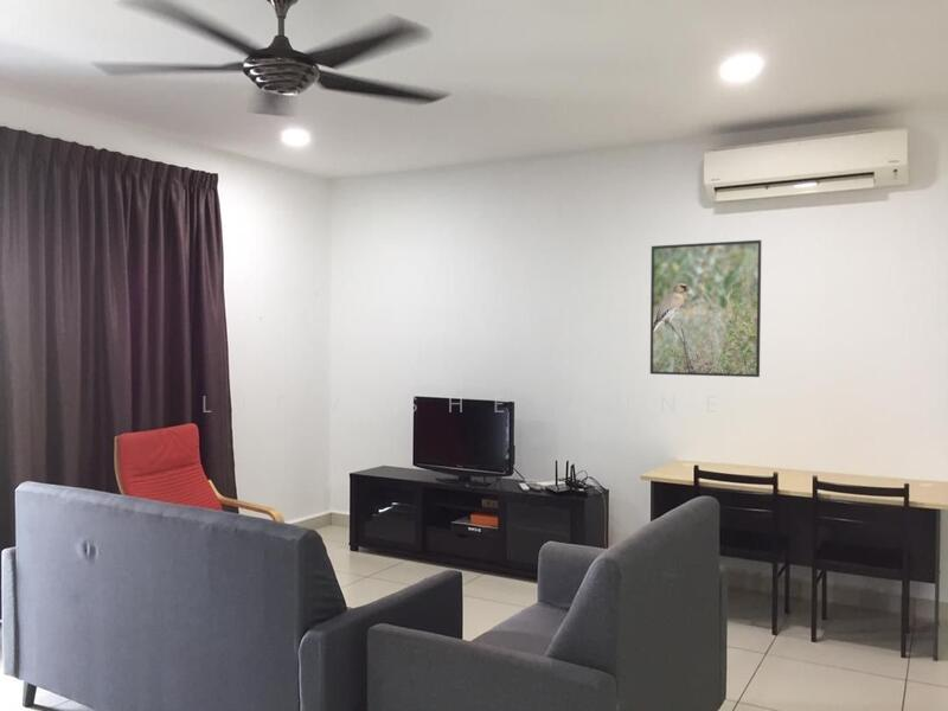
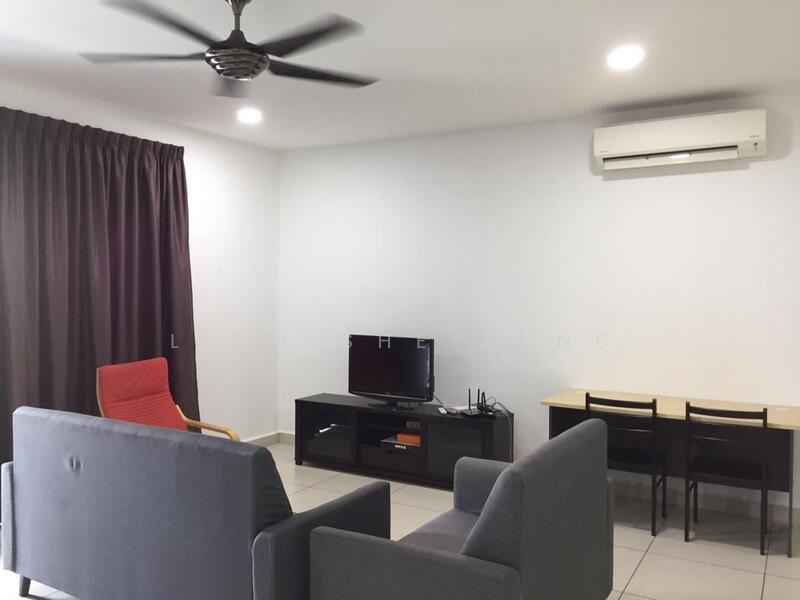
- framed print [649,239,762,378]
